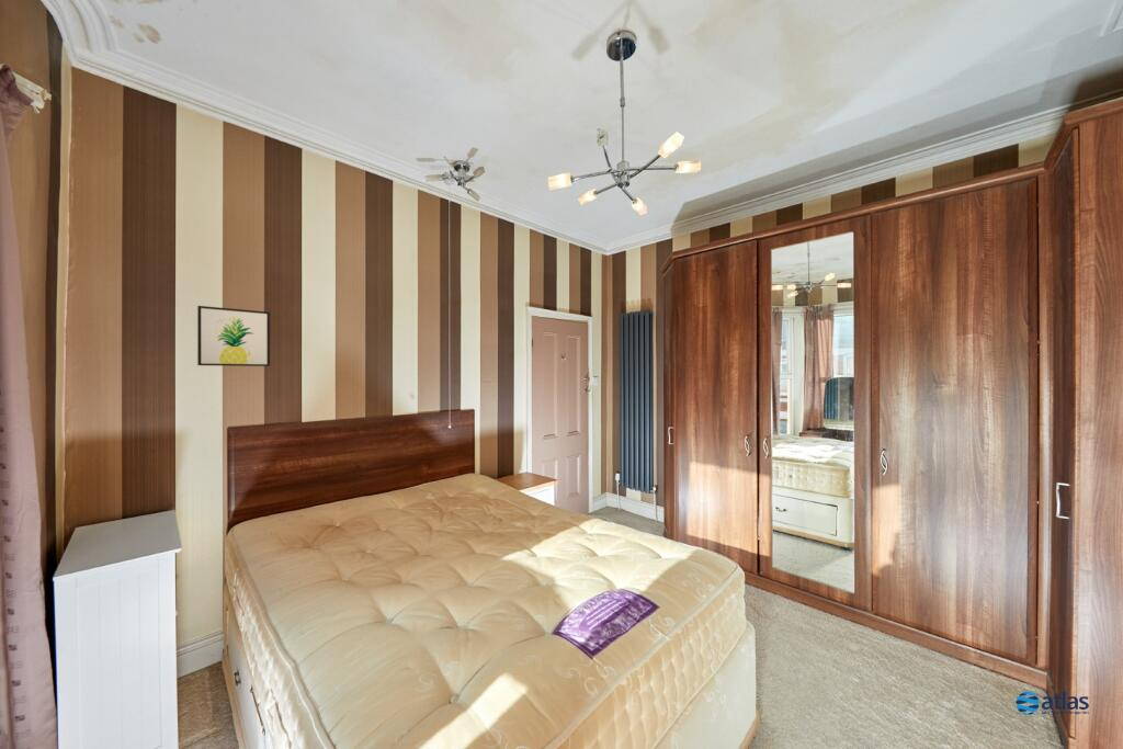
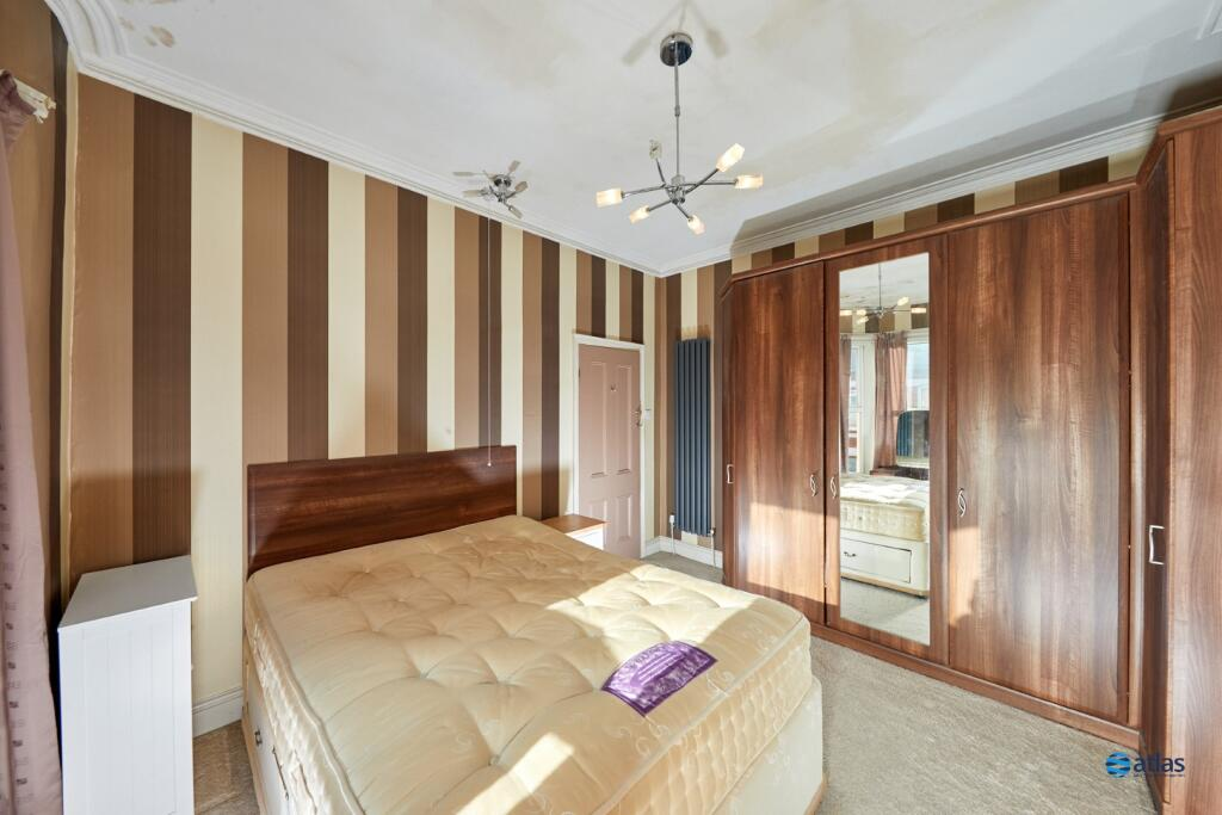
- wall art [196,305,271,367]
